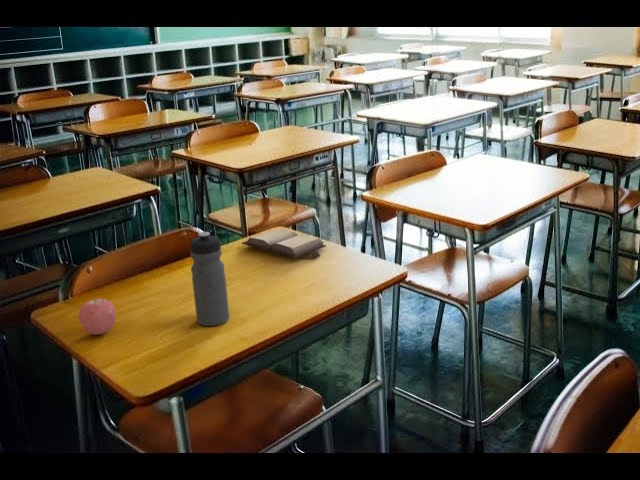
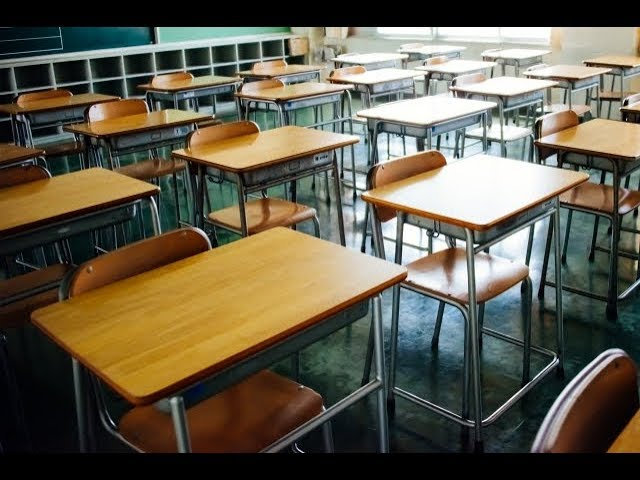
- water bottle [189,231,230,327]
- apple [77,296,117,336]
- hardback book [241,228,327,259]
